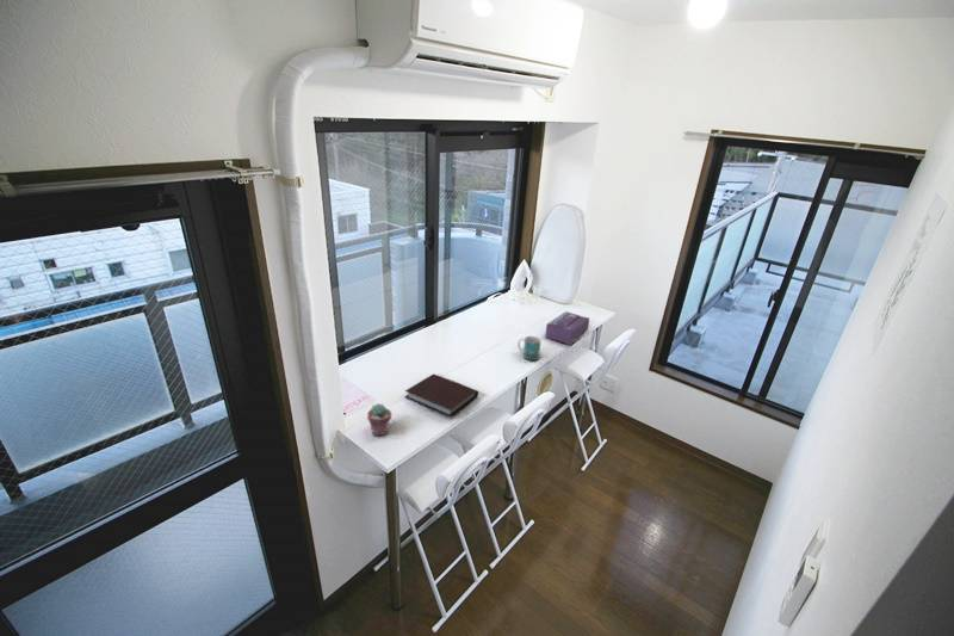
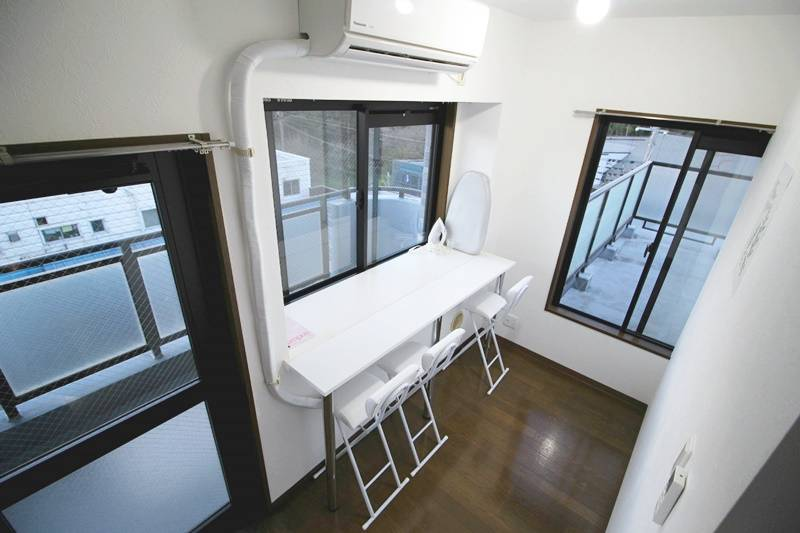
- potted succulent [366,402,392,437]
- notebook [404,373,479,418]
- tissue box [544,310,590,346]
- mug [516,335,543,362]
